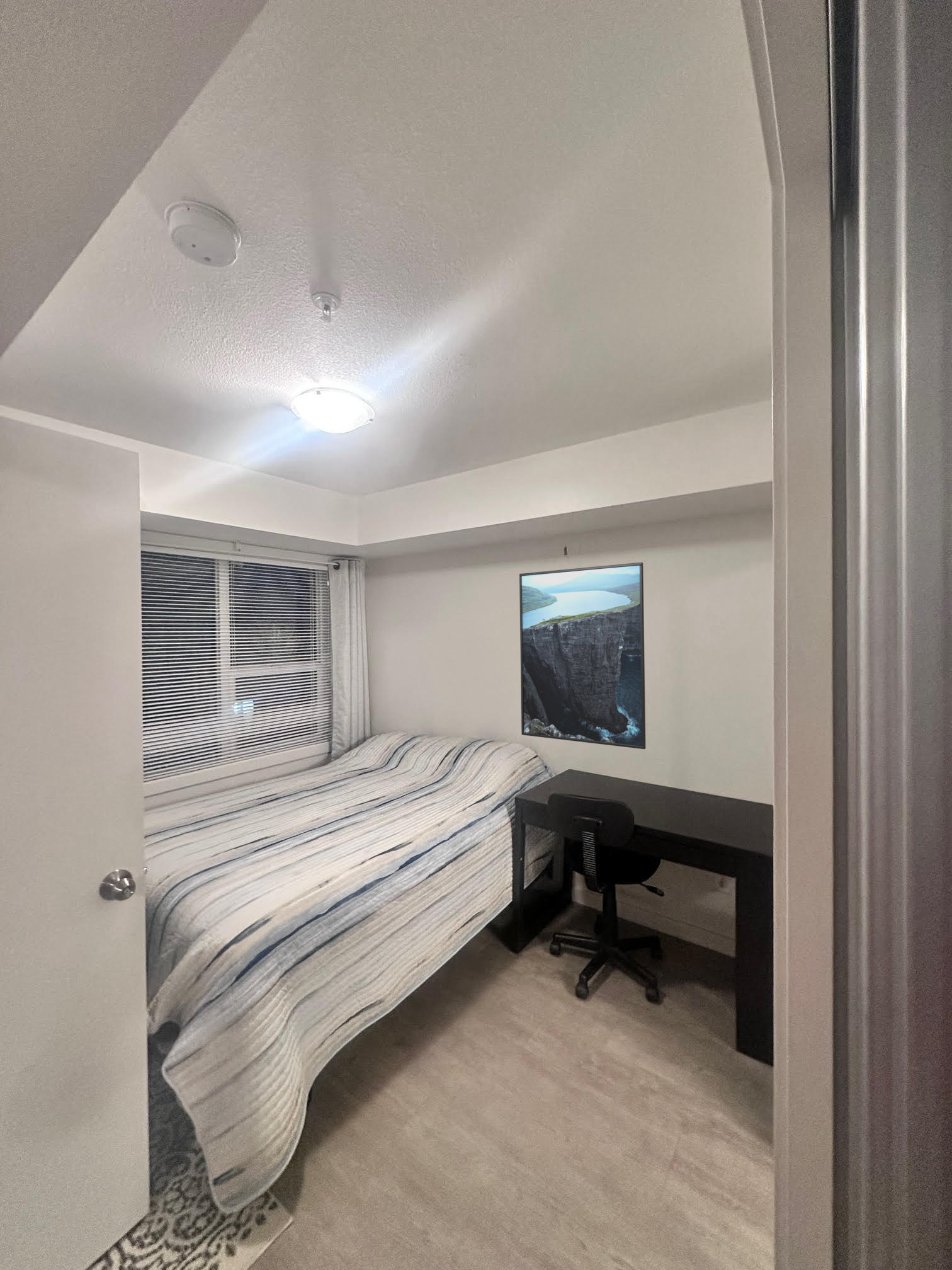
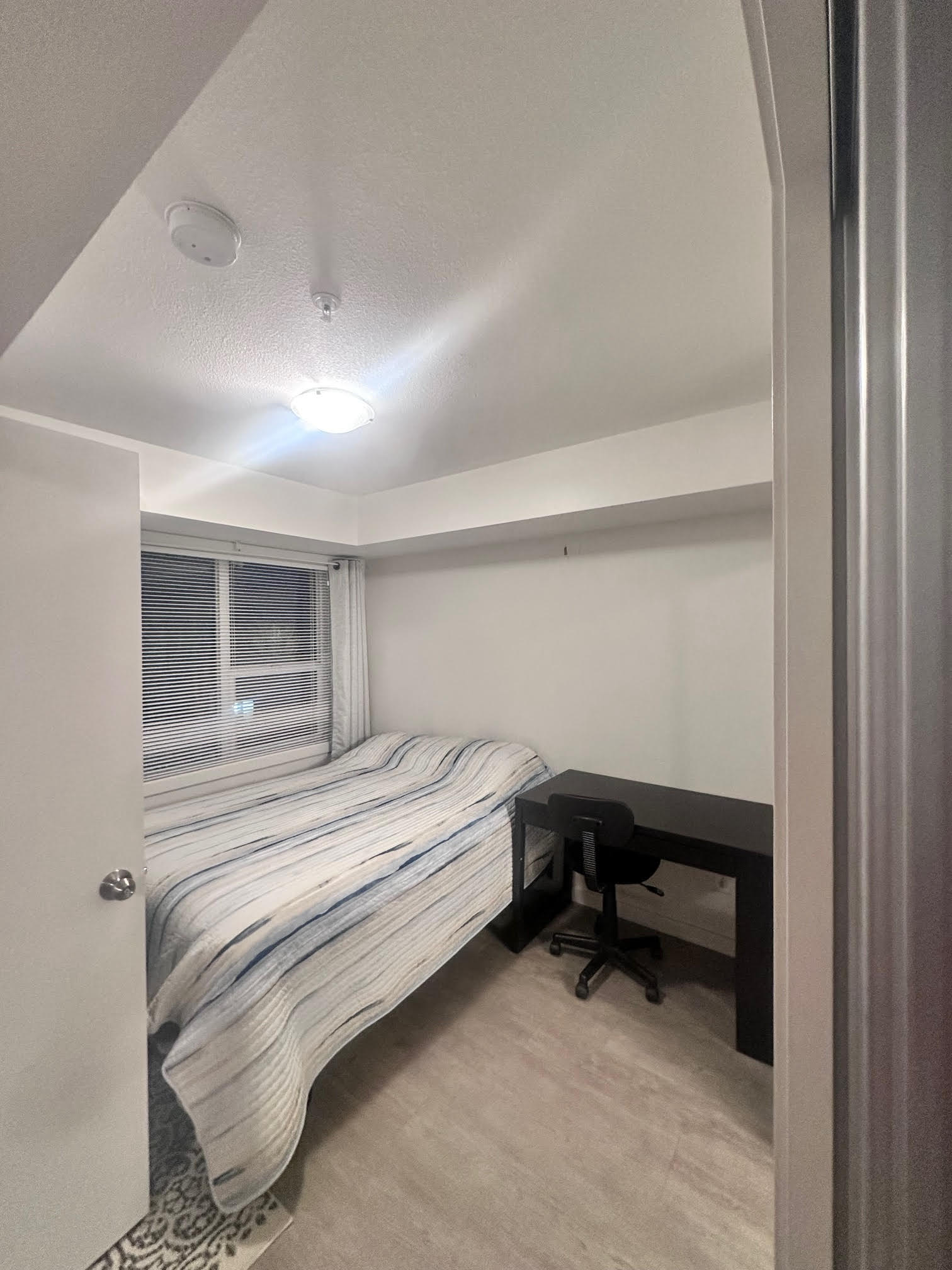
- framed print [519,562,646,750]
